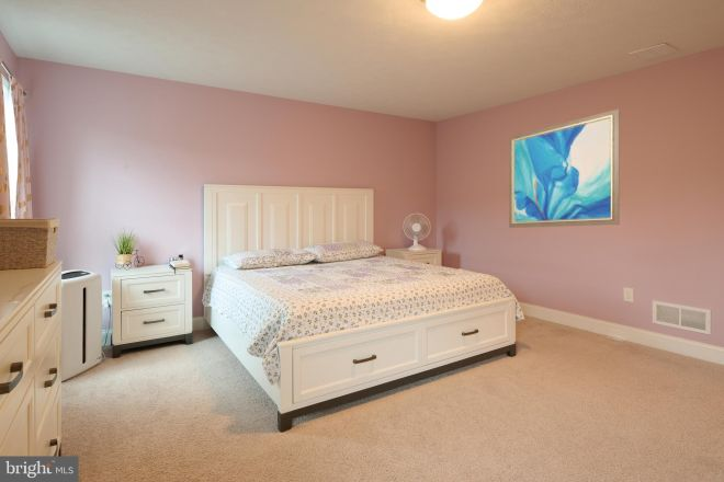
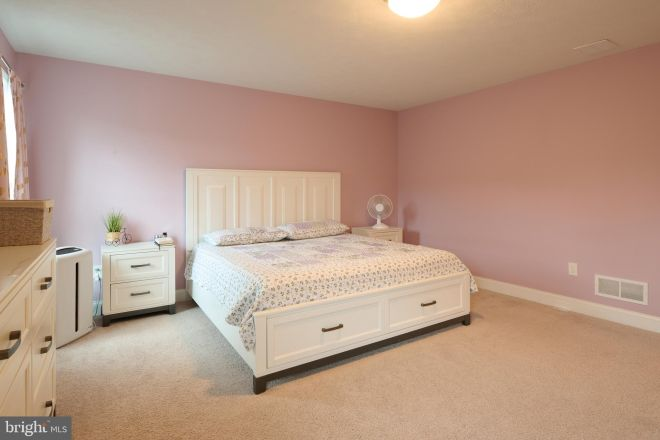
- wall art [508,107,621,229]
